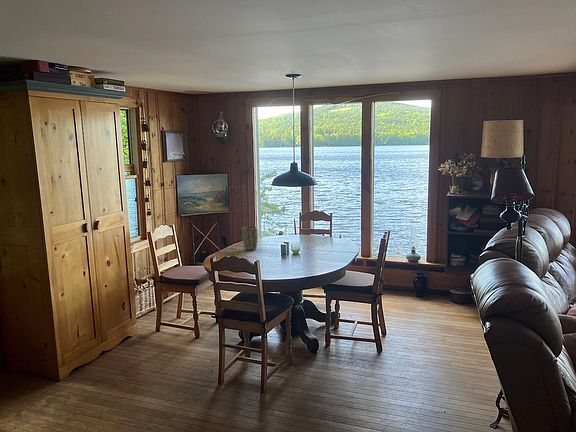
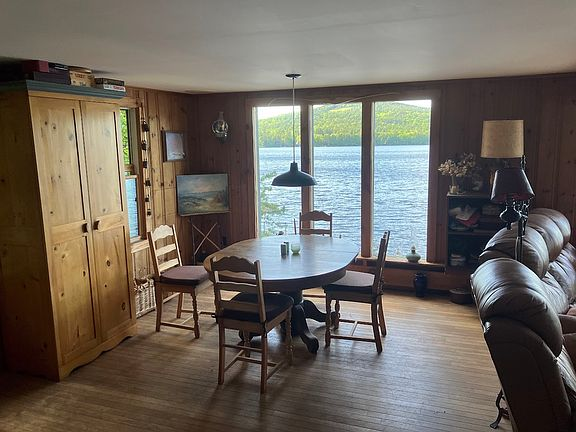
- plant pot [241,225,259,251]
